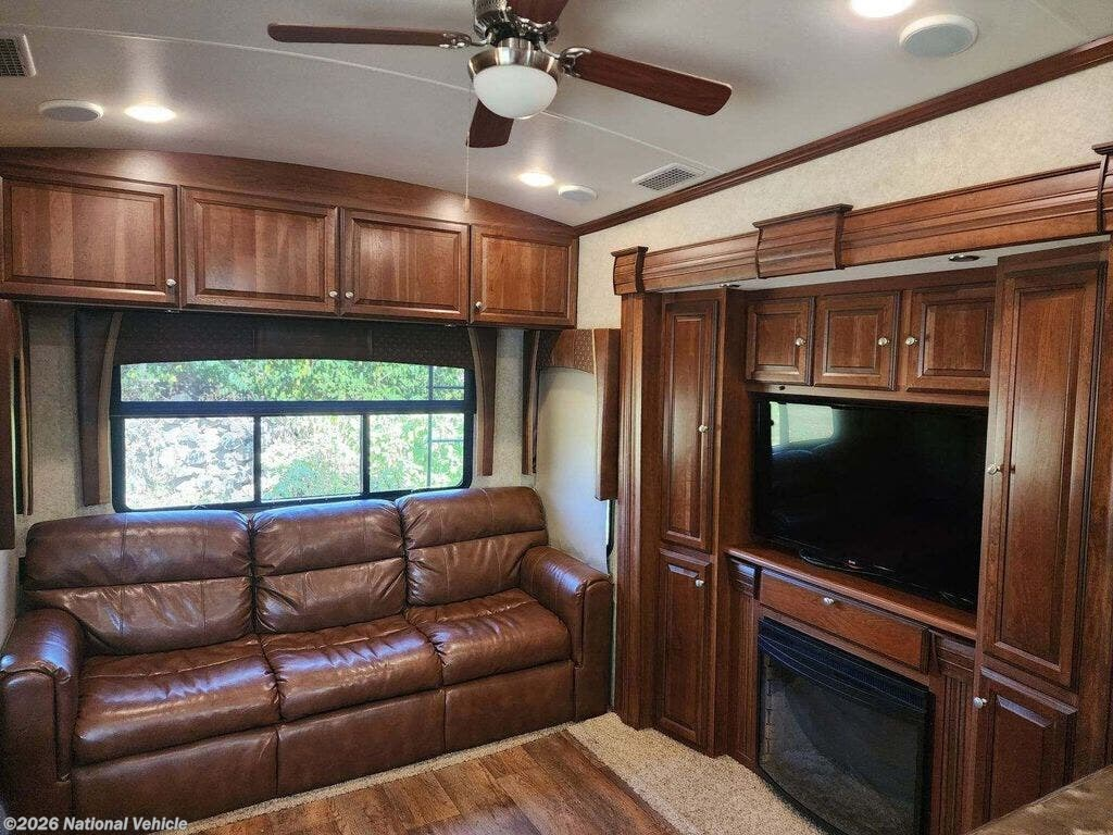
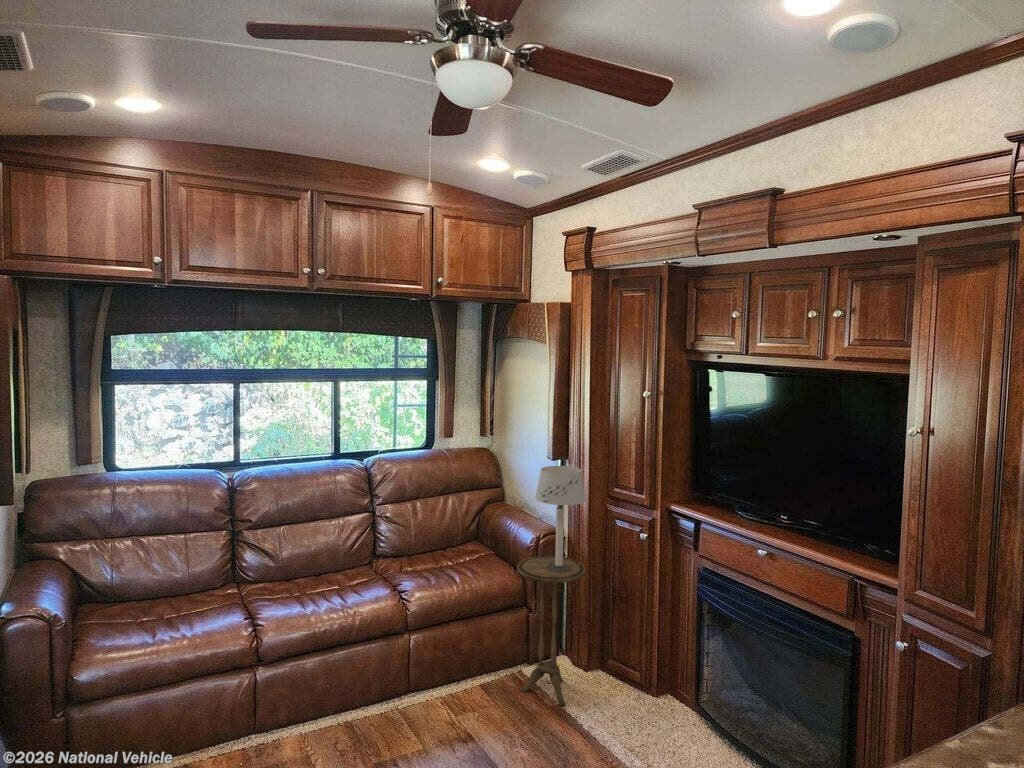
+ table lamp [534,465,587,572]
+ side table [516,555,586,707]
